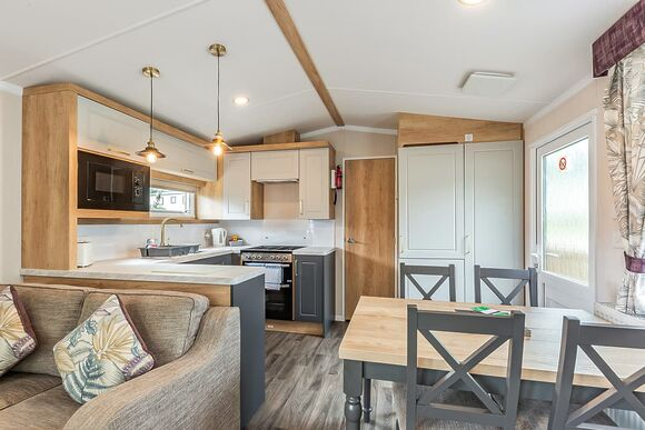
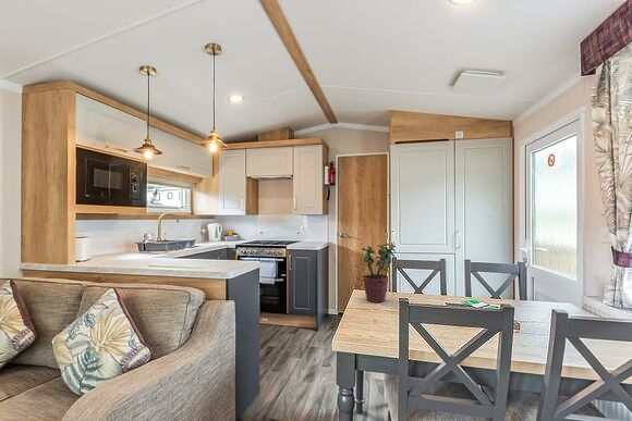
+ potted plant [360,242,397,304]
